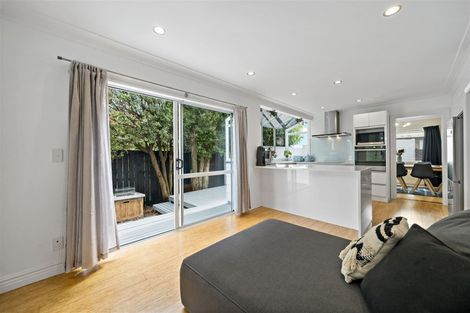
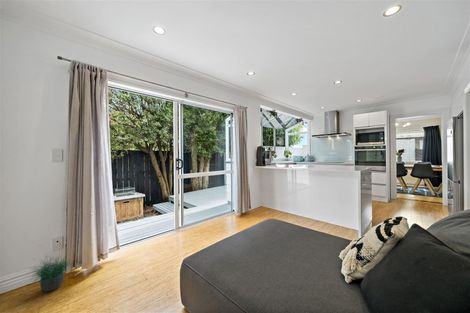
+ potted plant [26,254,74,293]
